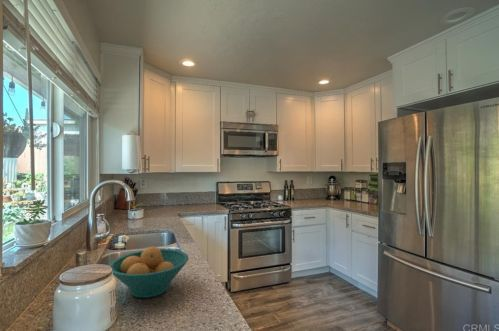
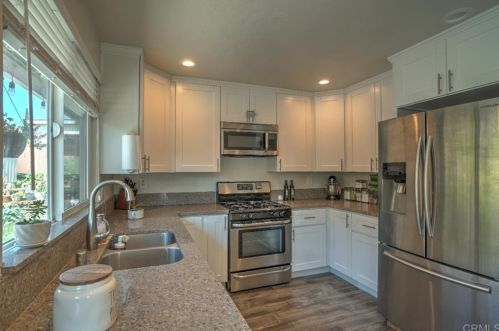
- fruit bowl [108,246,189,299]
